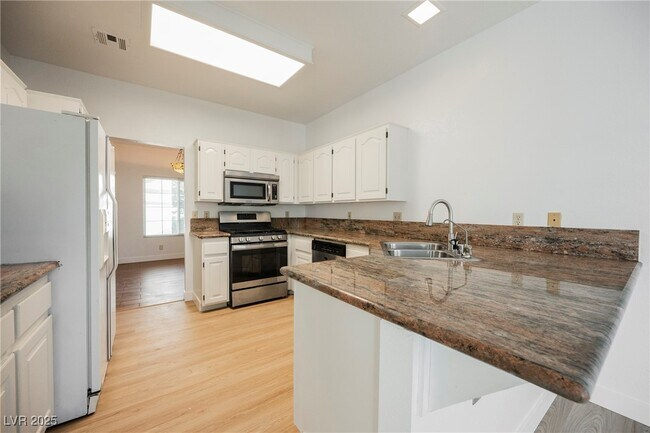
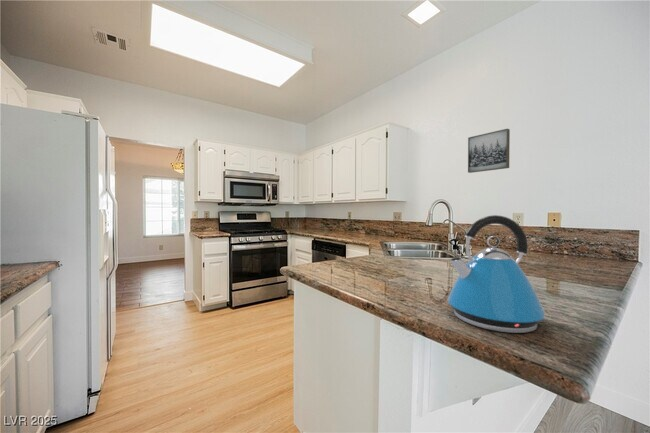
+ kettle [447,214,546,334]
+ wall art [467,128,511,174]
